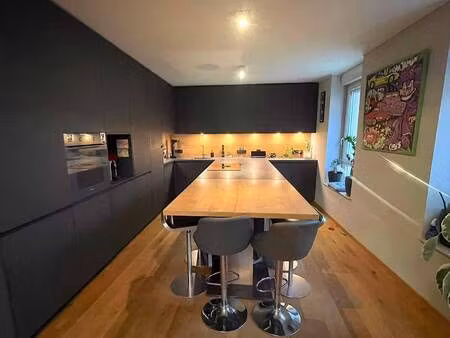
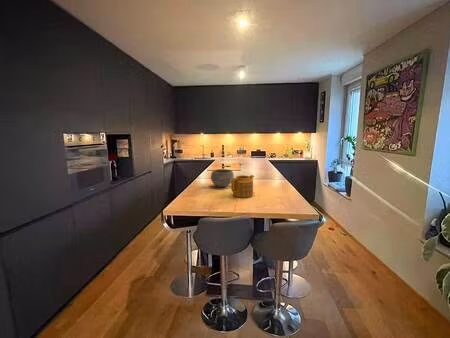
+ bowl [210,168,235,188]
+ teapot [230,174,255,198]
